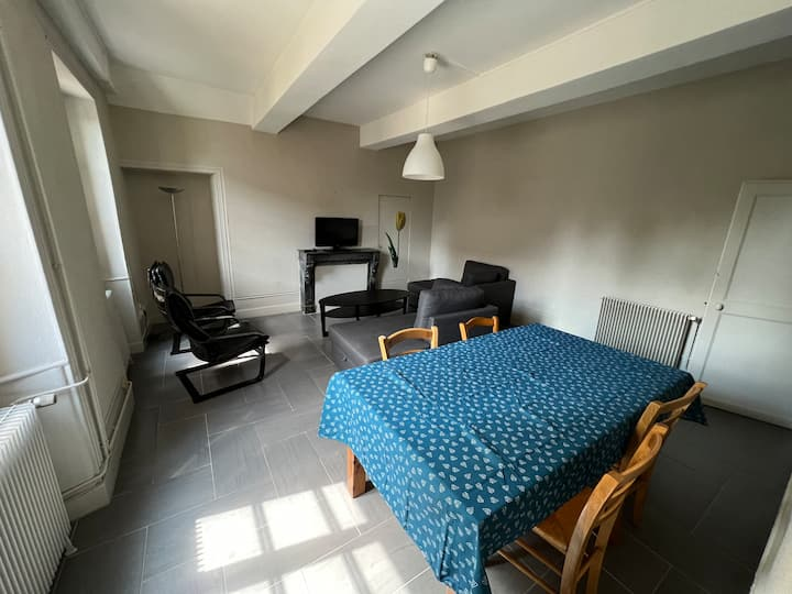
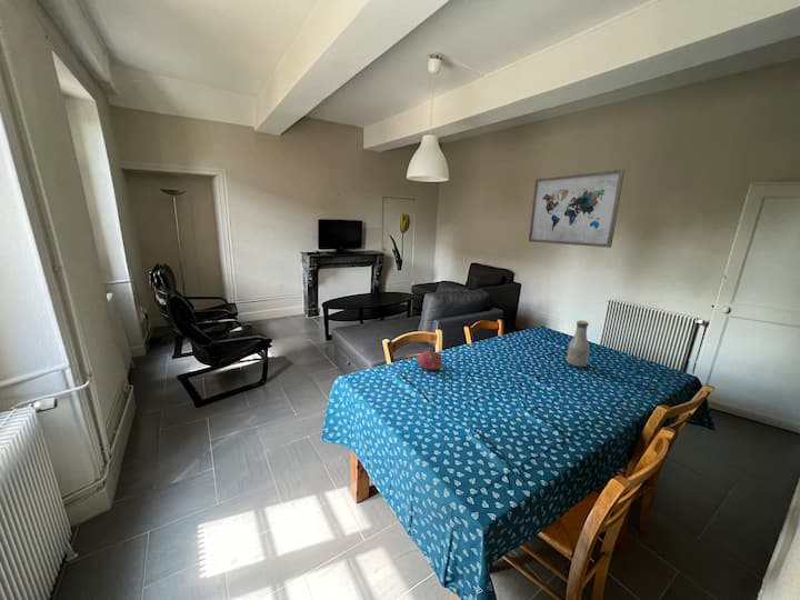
+ wall art [528,169,626,249]
+ fruit [416,349,444,371]
+ bottle [566,320,590,368]
